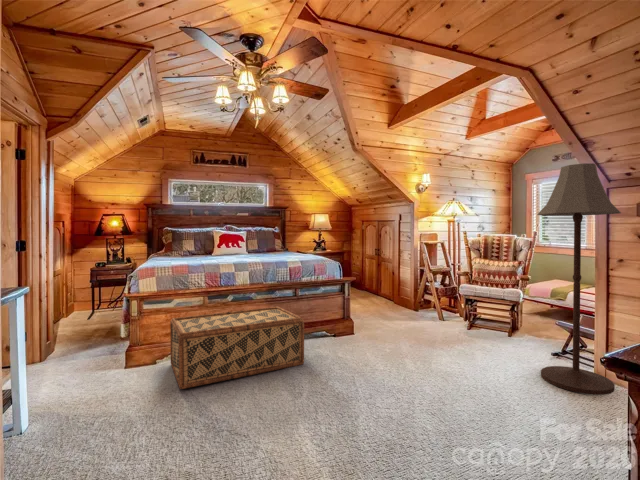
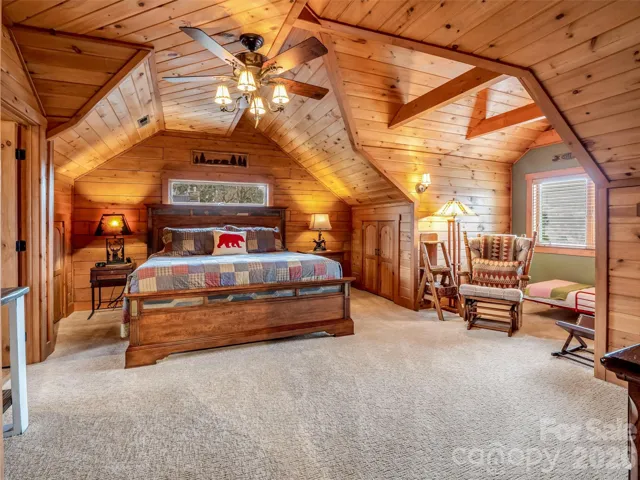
- floor lamp [536,162,622,396]
- storage trunk [169,306,305,390]
